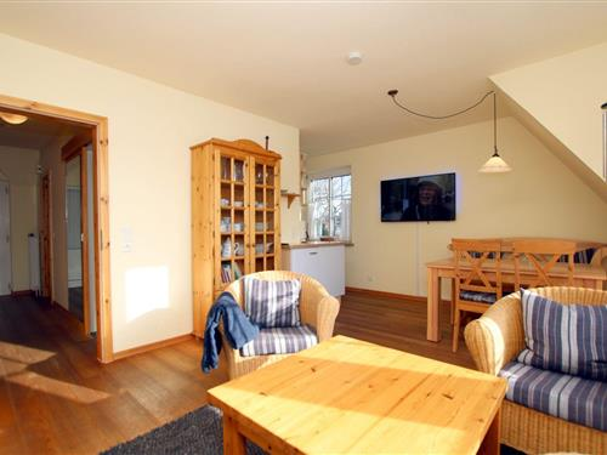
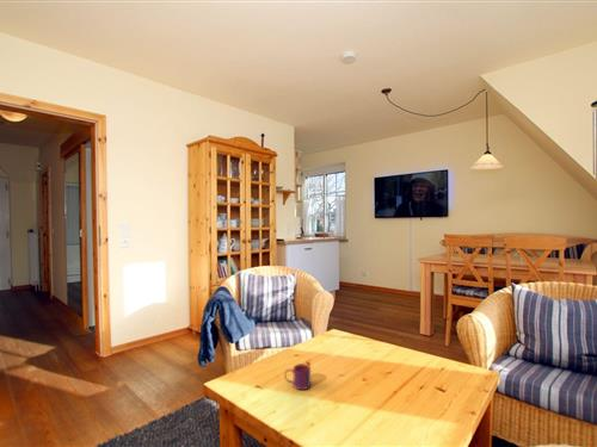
+ mug [283,362,312,391]
